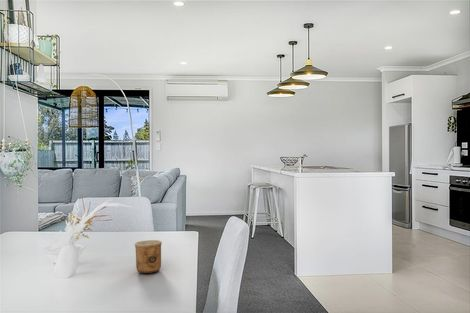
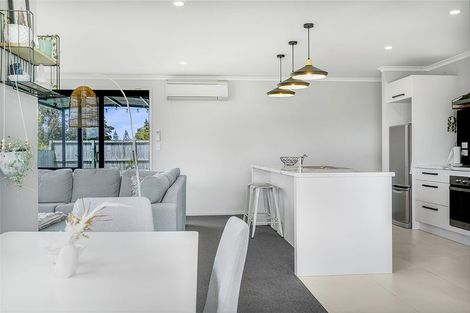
- cup [134,239,163,274]
